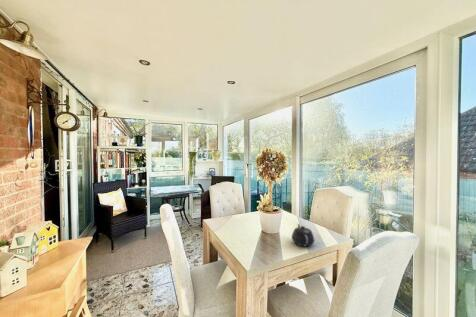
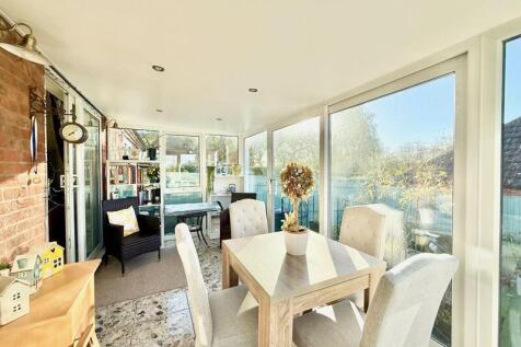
- teapot [291,223,315,247]
